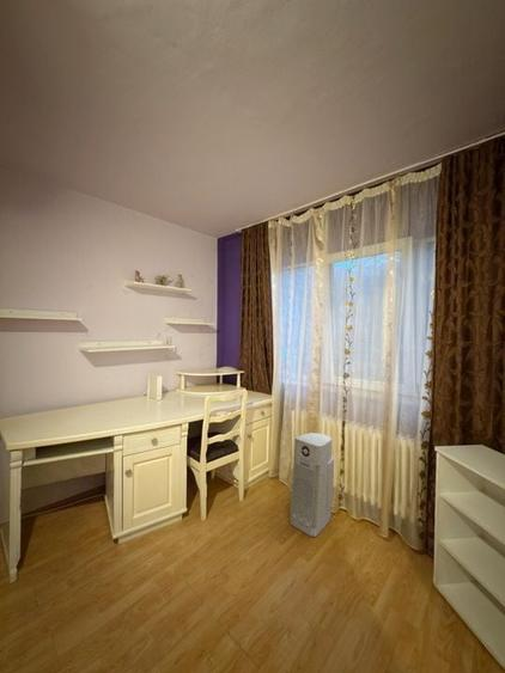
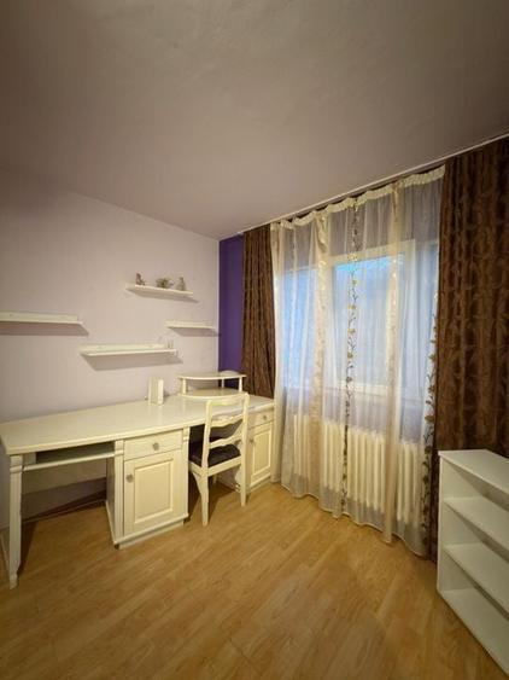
- air purifier [288,432,335,538]
